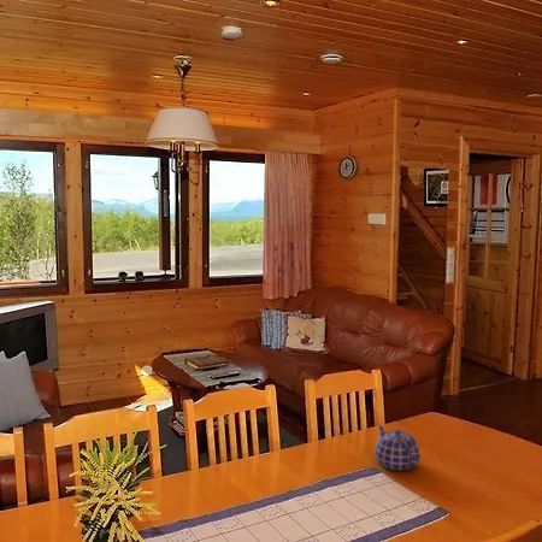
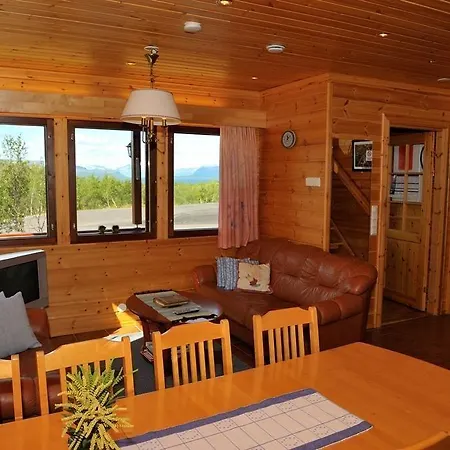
- teapot [373,423,422,472]
